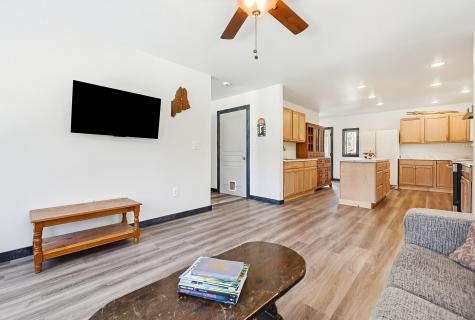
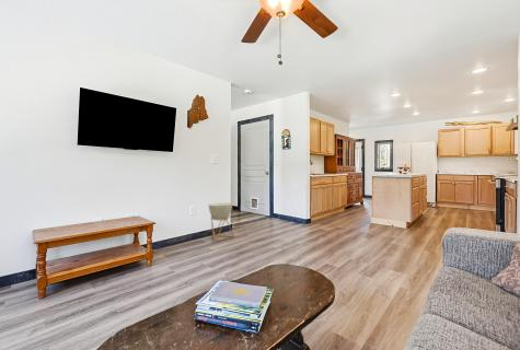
+ planter [208,202,235,243]
